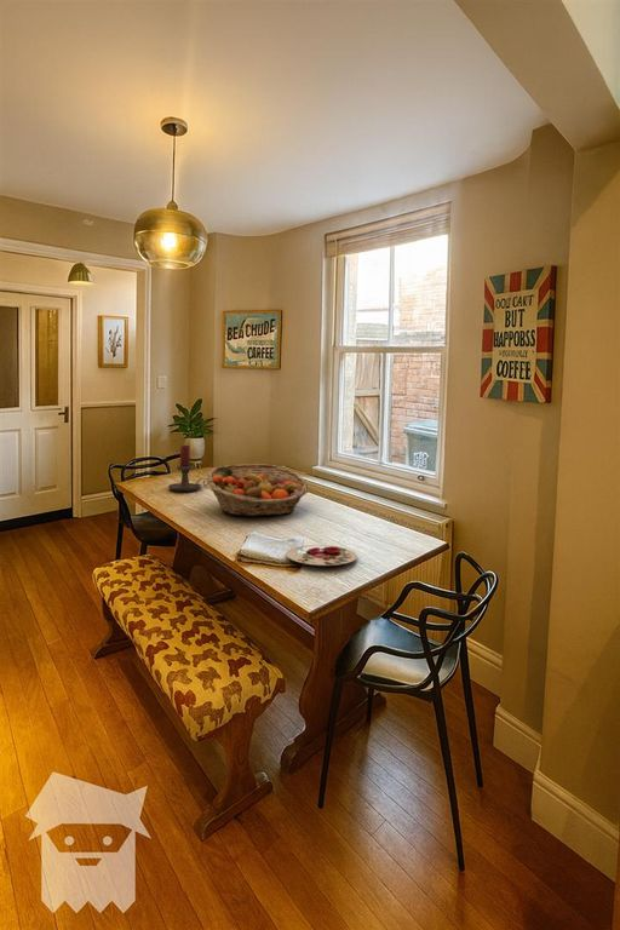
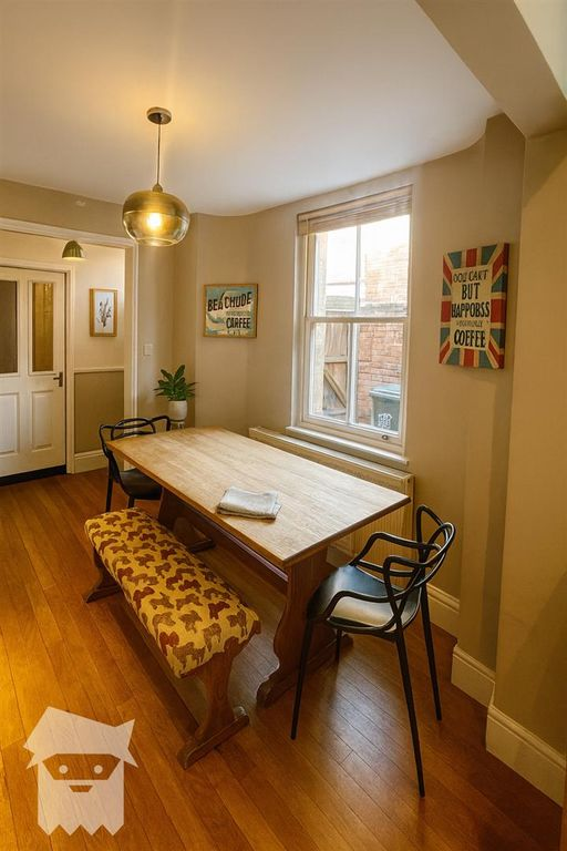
- fruit basket [206,463,309,517]
- plate [285,544,358,567]
- candle holder [167,444,209,492]
